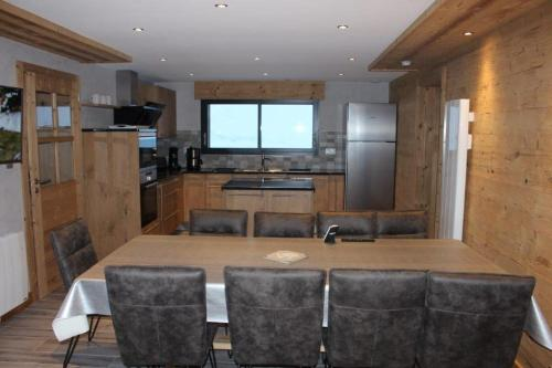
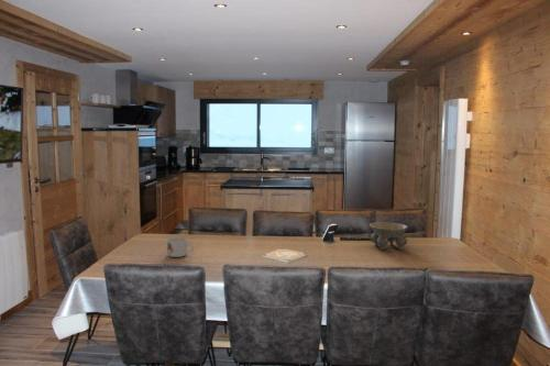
+ mug [166,236,195,258]
+ bowl [369,221,409,251]
